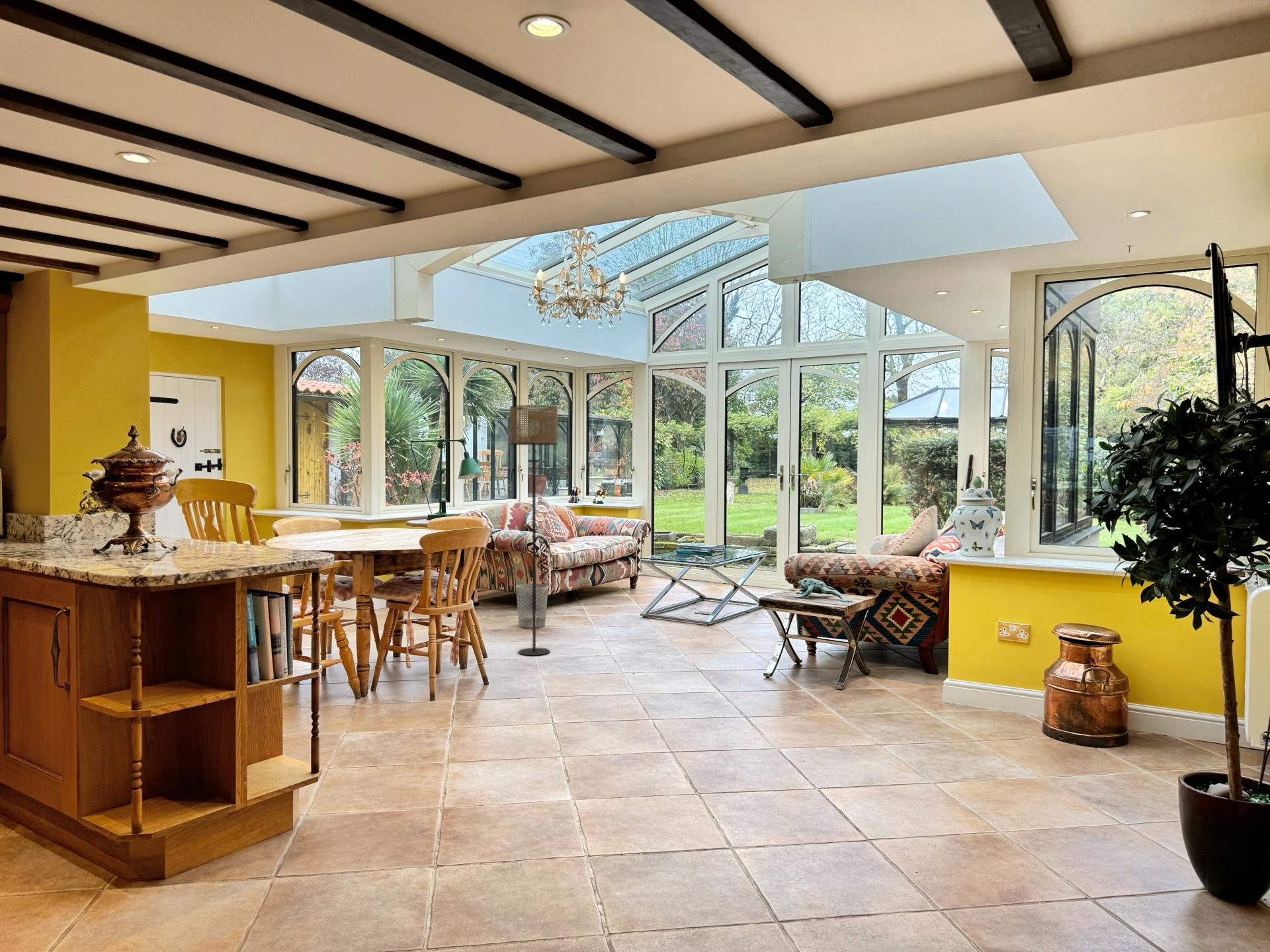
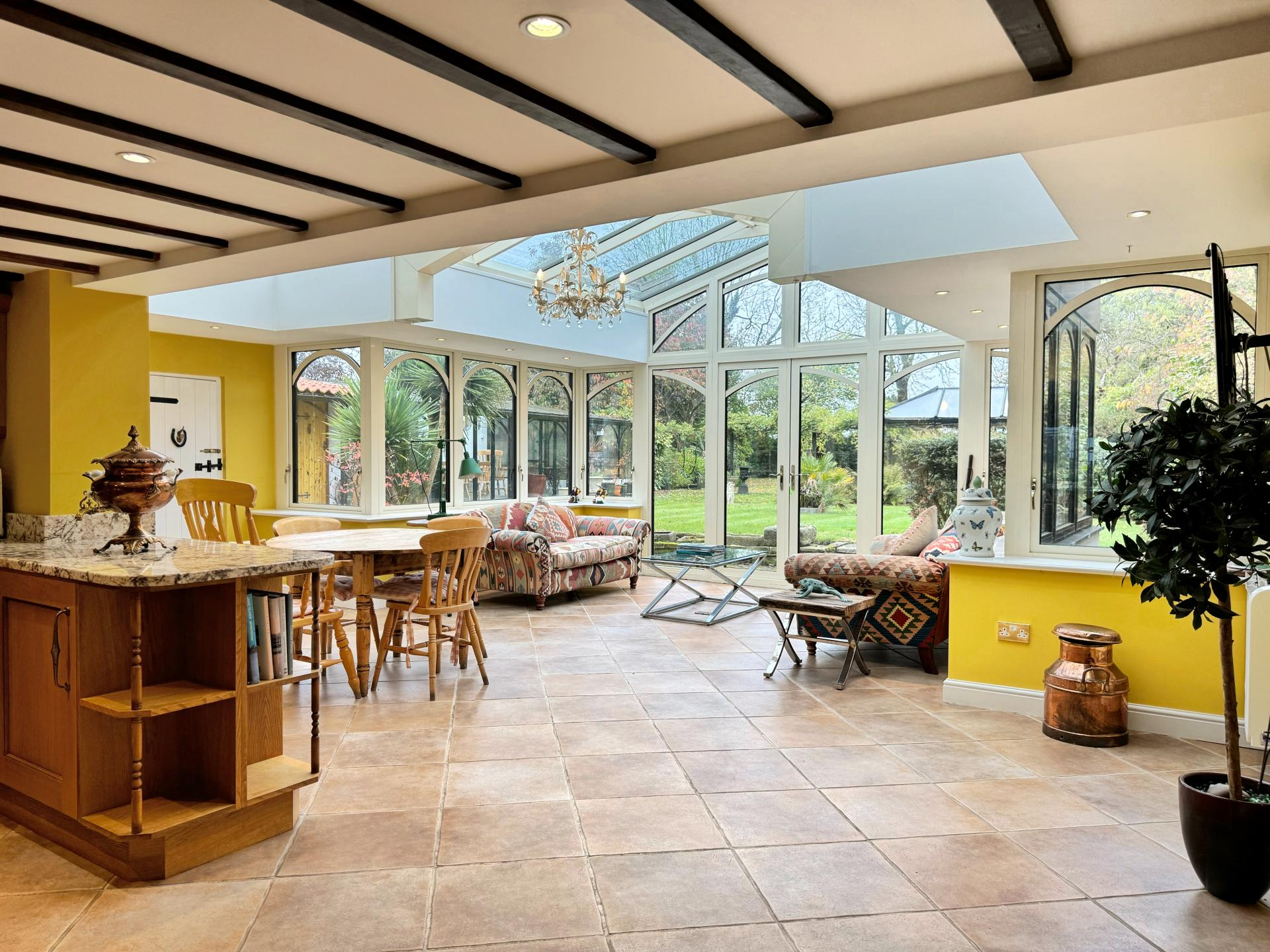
- floor lamp [509,405,558,656]
- wastebasket [515,583,549,629]
